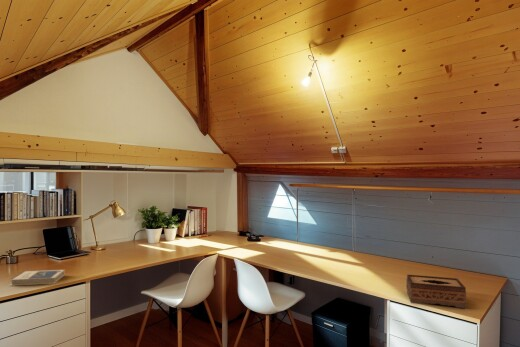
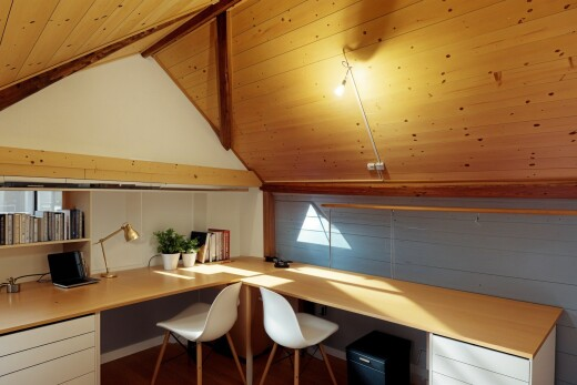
- hardback book [9,269,66,287]
- tissue box [406,274,467,309]
